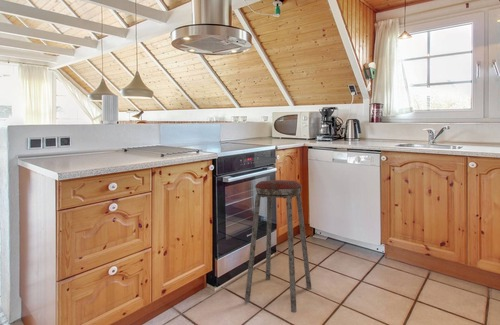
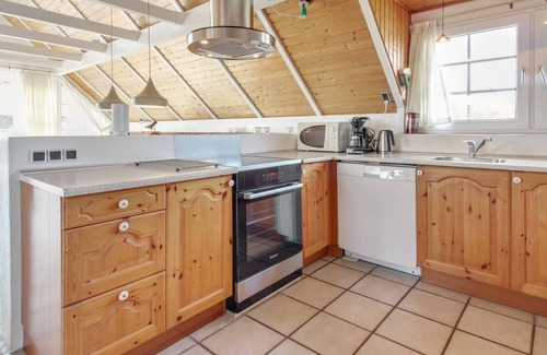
- music stool [244,179,313,314]
